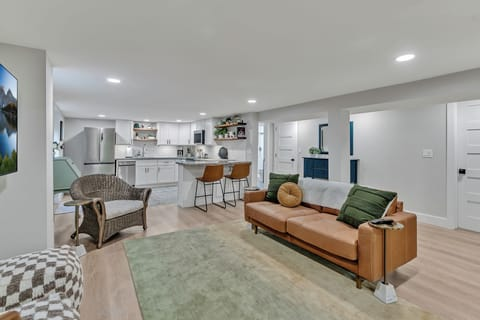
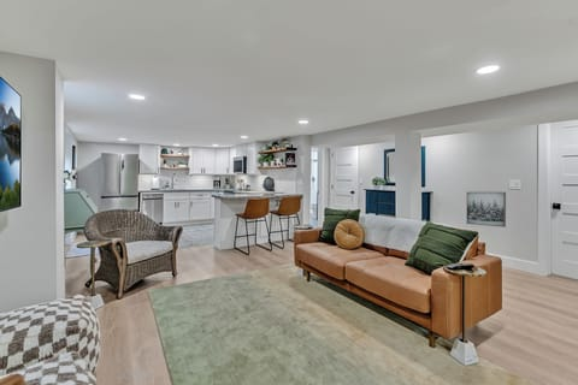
+ wall art [466,191,507,229]
